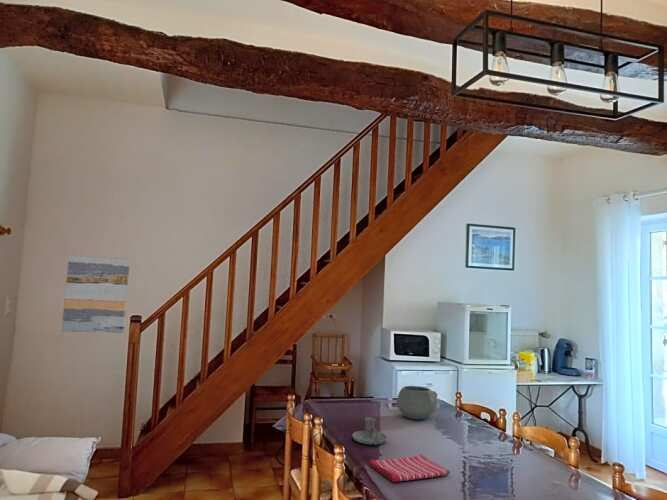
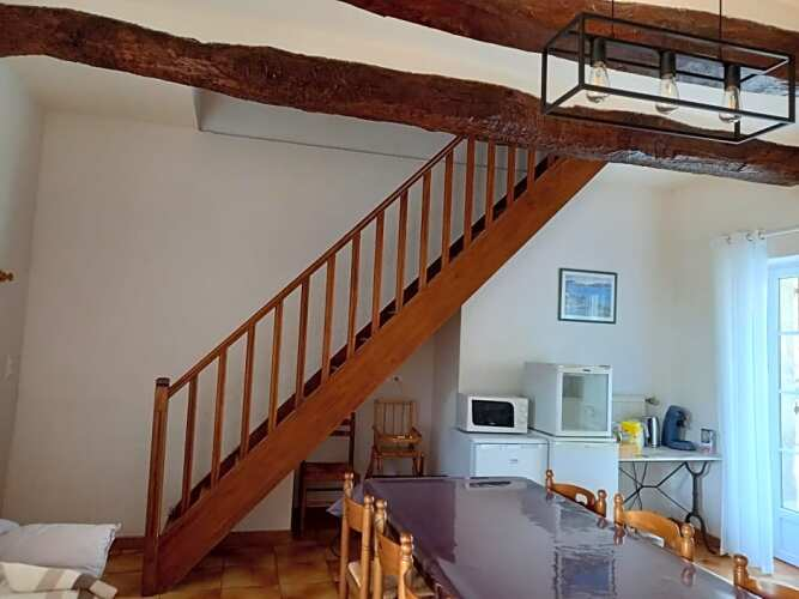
- wall art [61,254,131,334]
- dish towel [369,453,451,483]
- bowl [396,385,438,421]
- candle holder [351,416,388,446]
